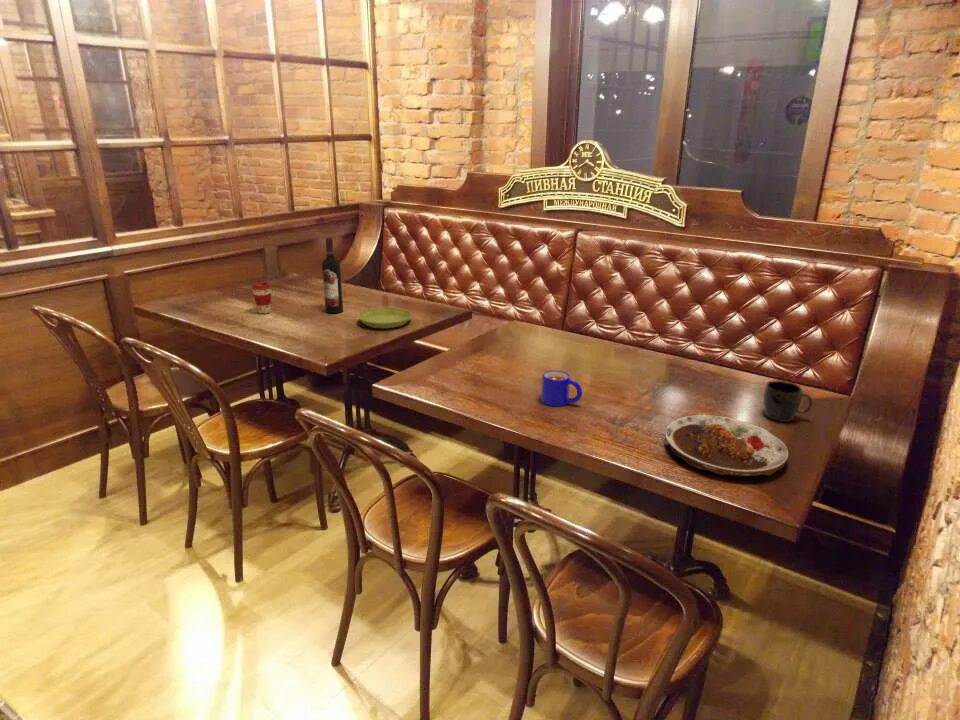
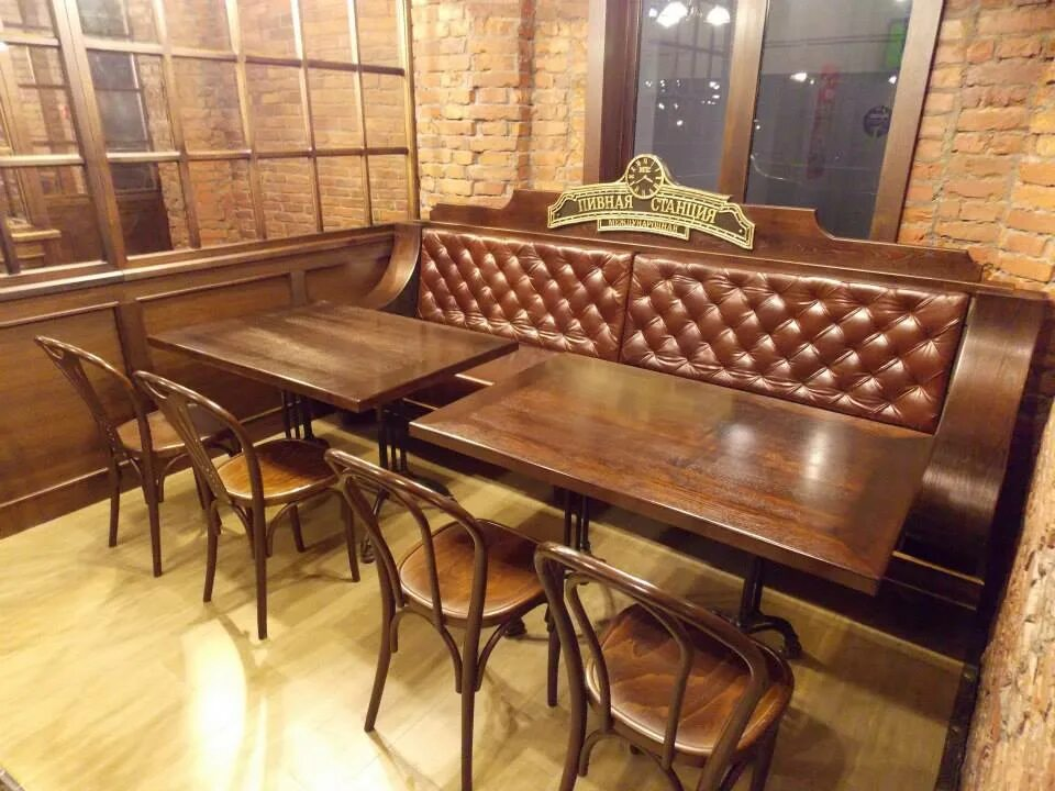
- wine bottle [321,237,344,314]
- plate [664,414,789,477]
- saucer [357,307,413,329]
- mug [762,380,813,423]
- mug [540,369,583,407]
- coffee cup [251,281,272,315]
